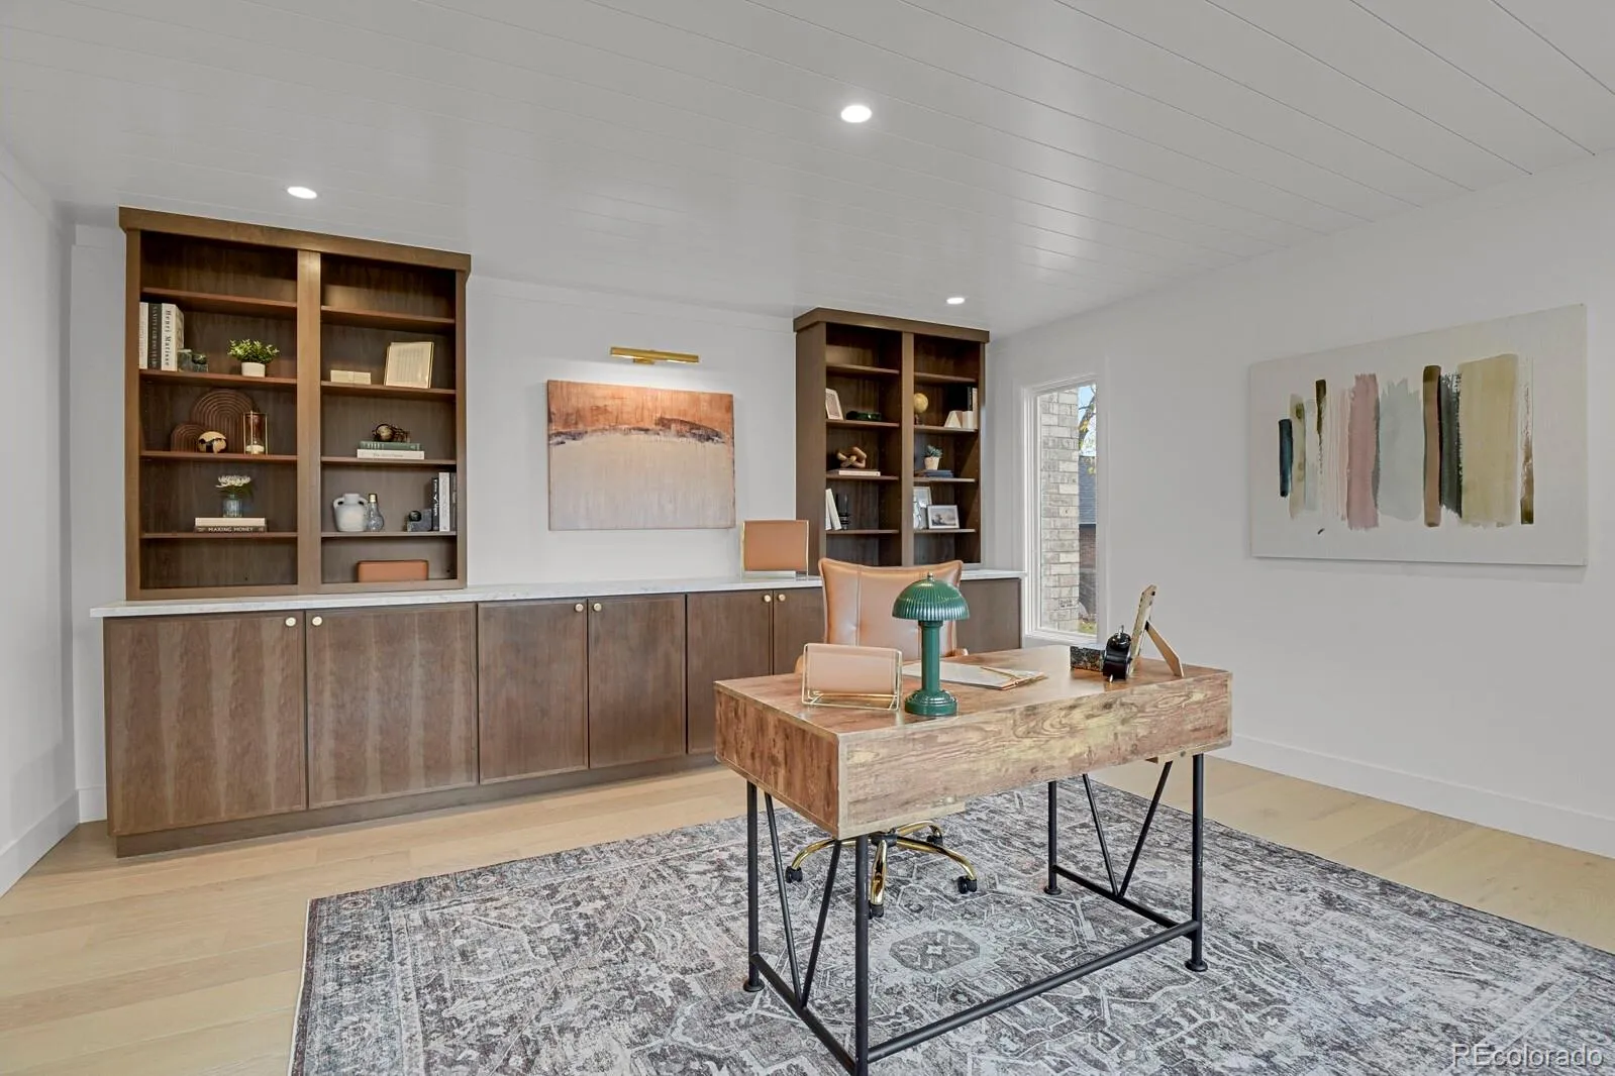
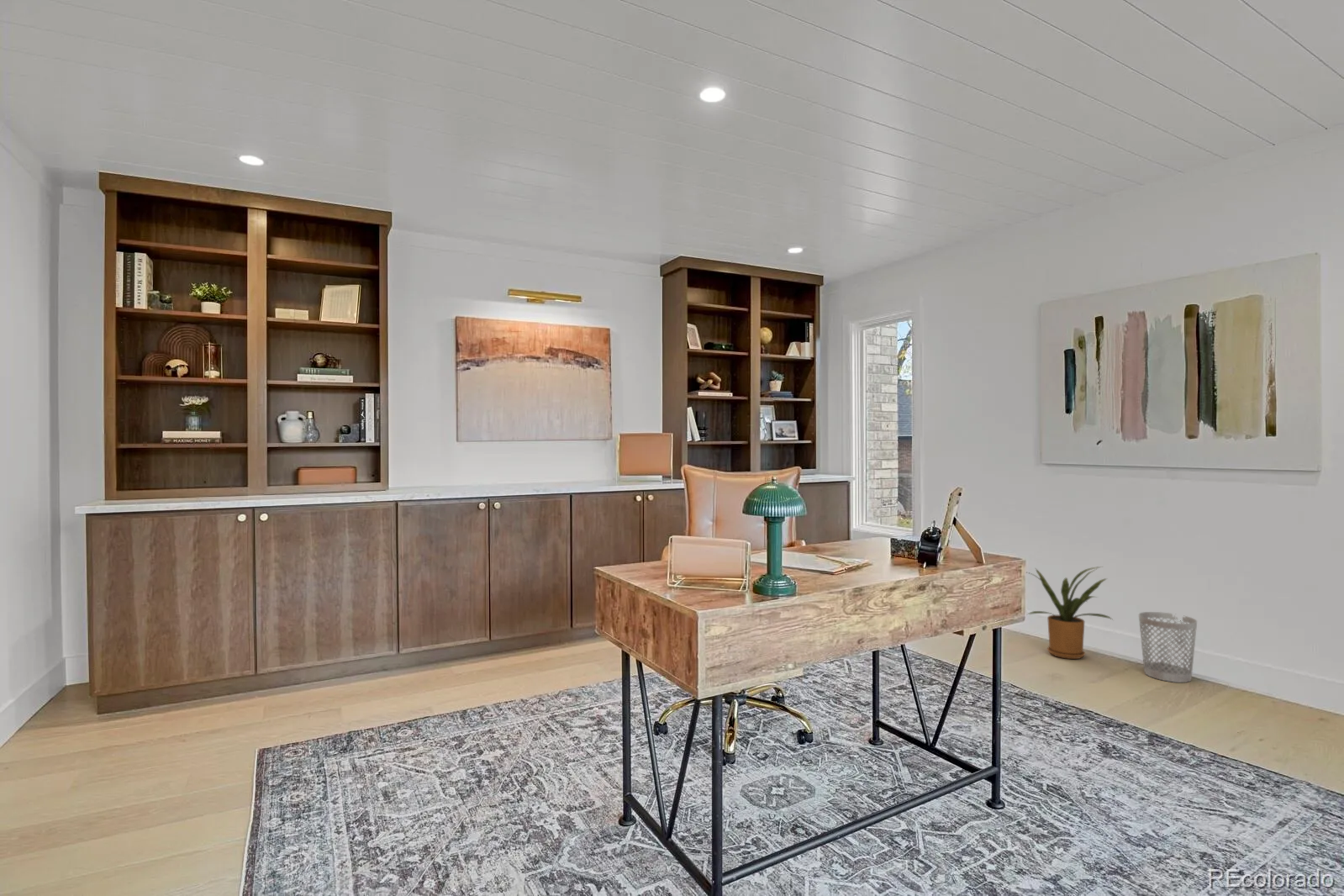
+ house plant [1026,566,1115,660]
+ wastebasket [1138,611,1198,683]
